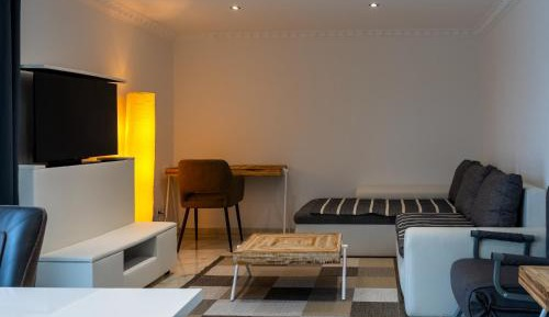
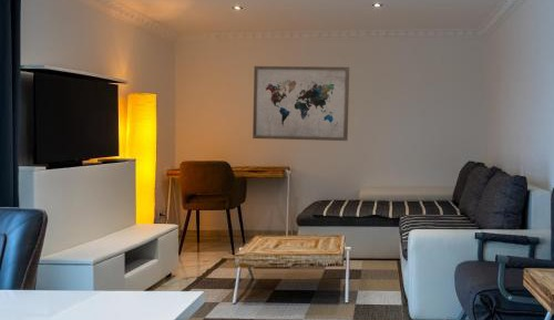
+ wall art [252,65,350,142]
